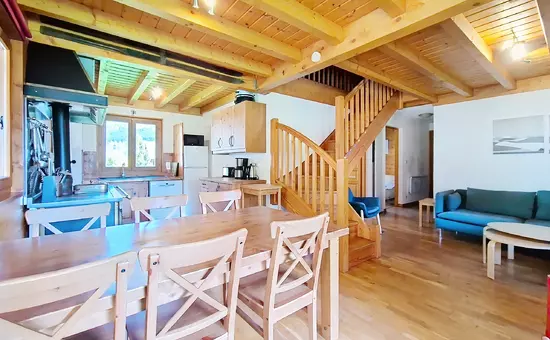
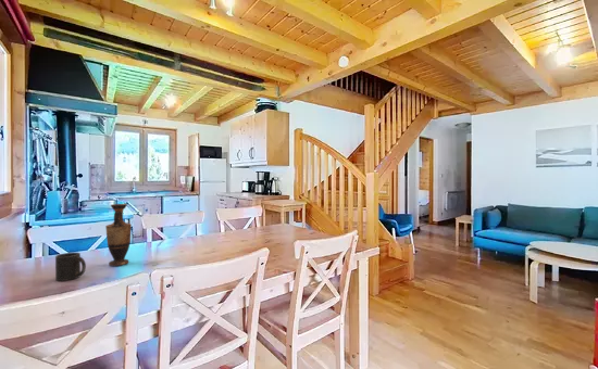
+ mug [54,252,87,282]
+ vase [104,203,133,267]
